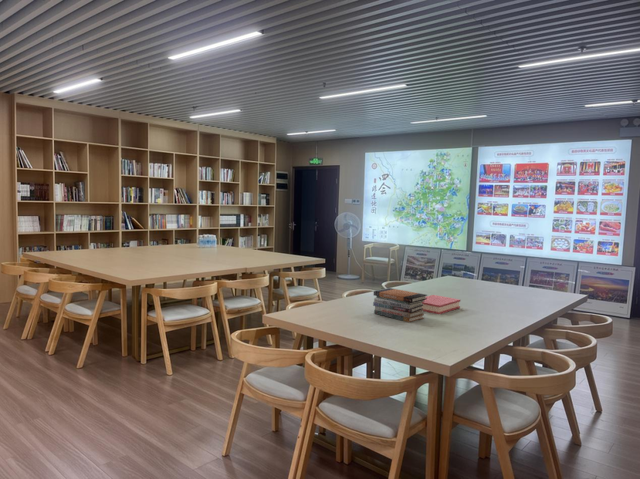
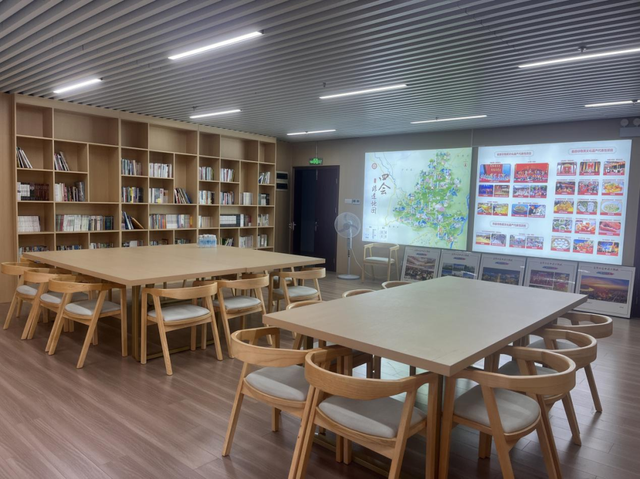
- book stack [372,287,428,323]
- hardback book [422,294,461,315]
